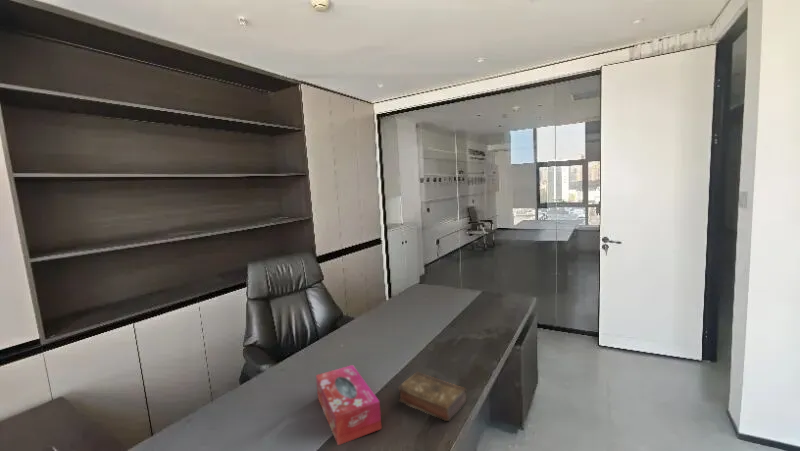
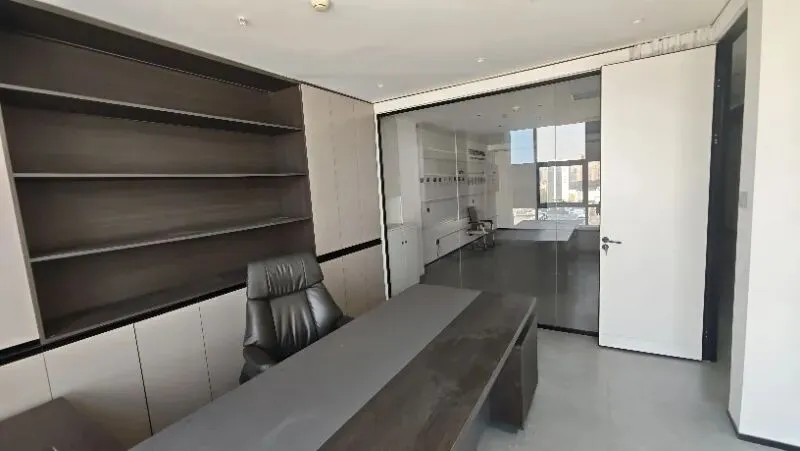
- book [398,371,468,422]
- tissue box [315,364,383,446]
